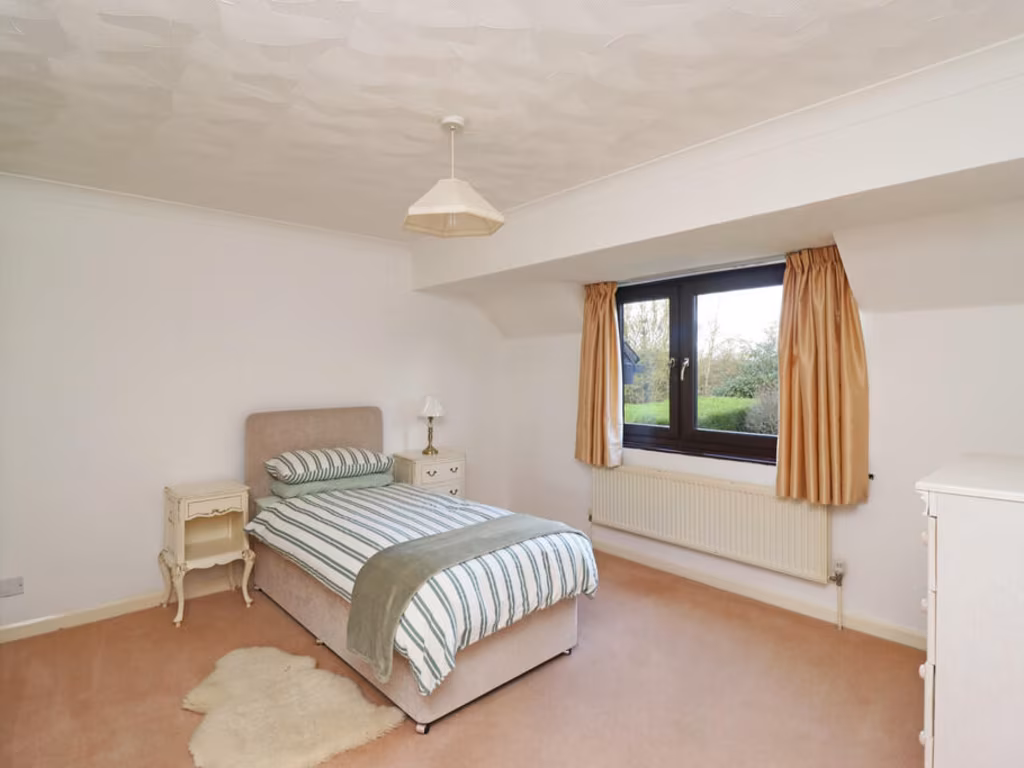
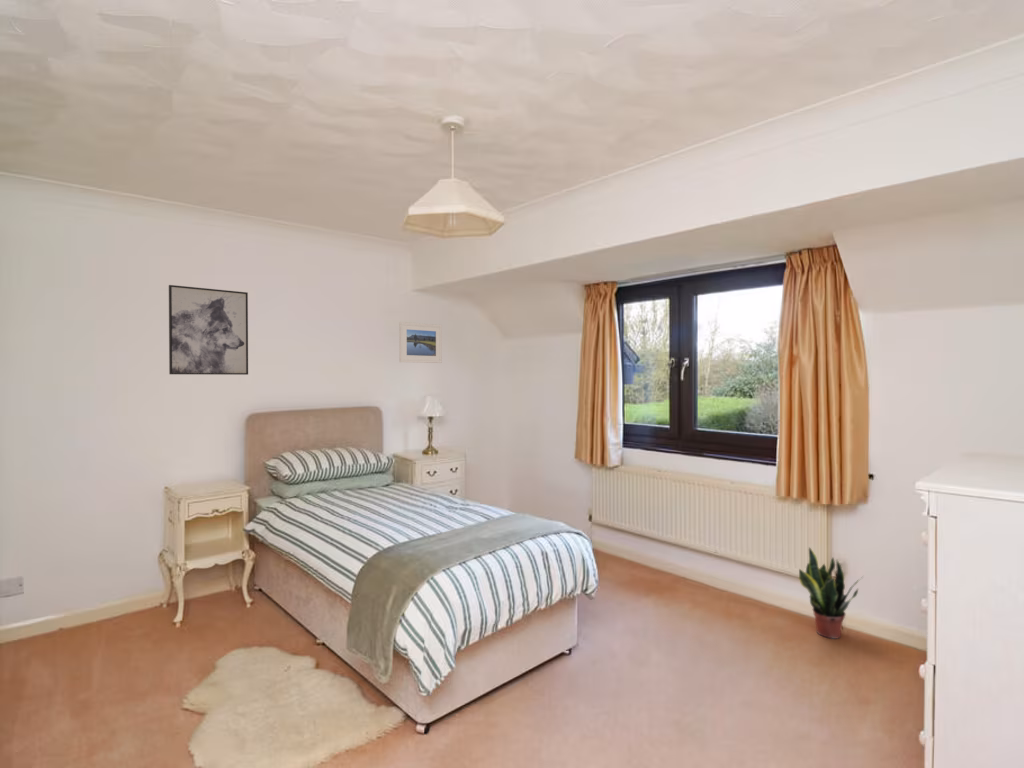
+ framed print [398,321,443,364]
+ potted plant [798,546,865,640]
+ wall art [168,284,249,376]
